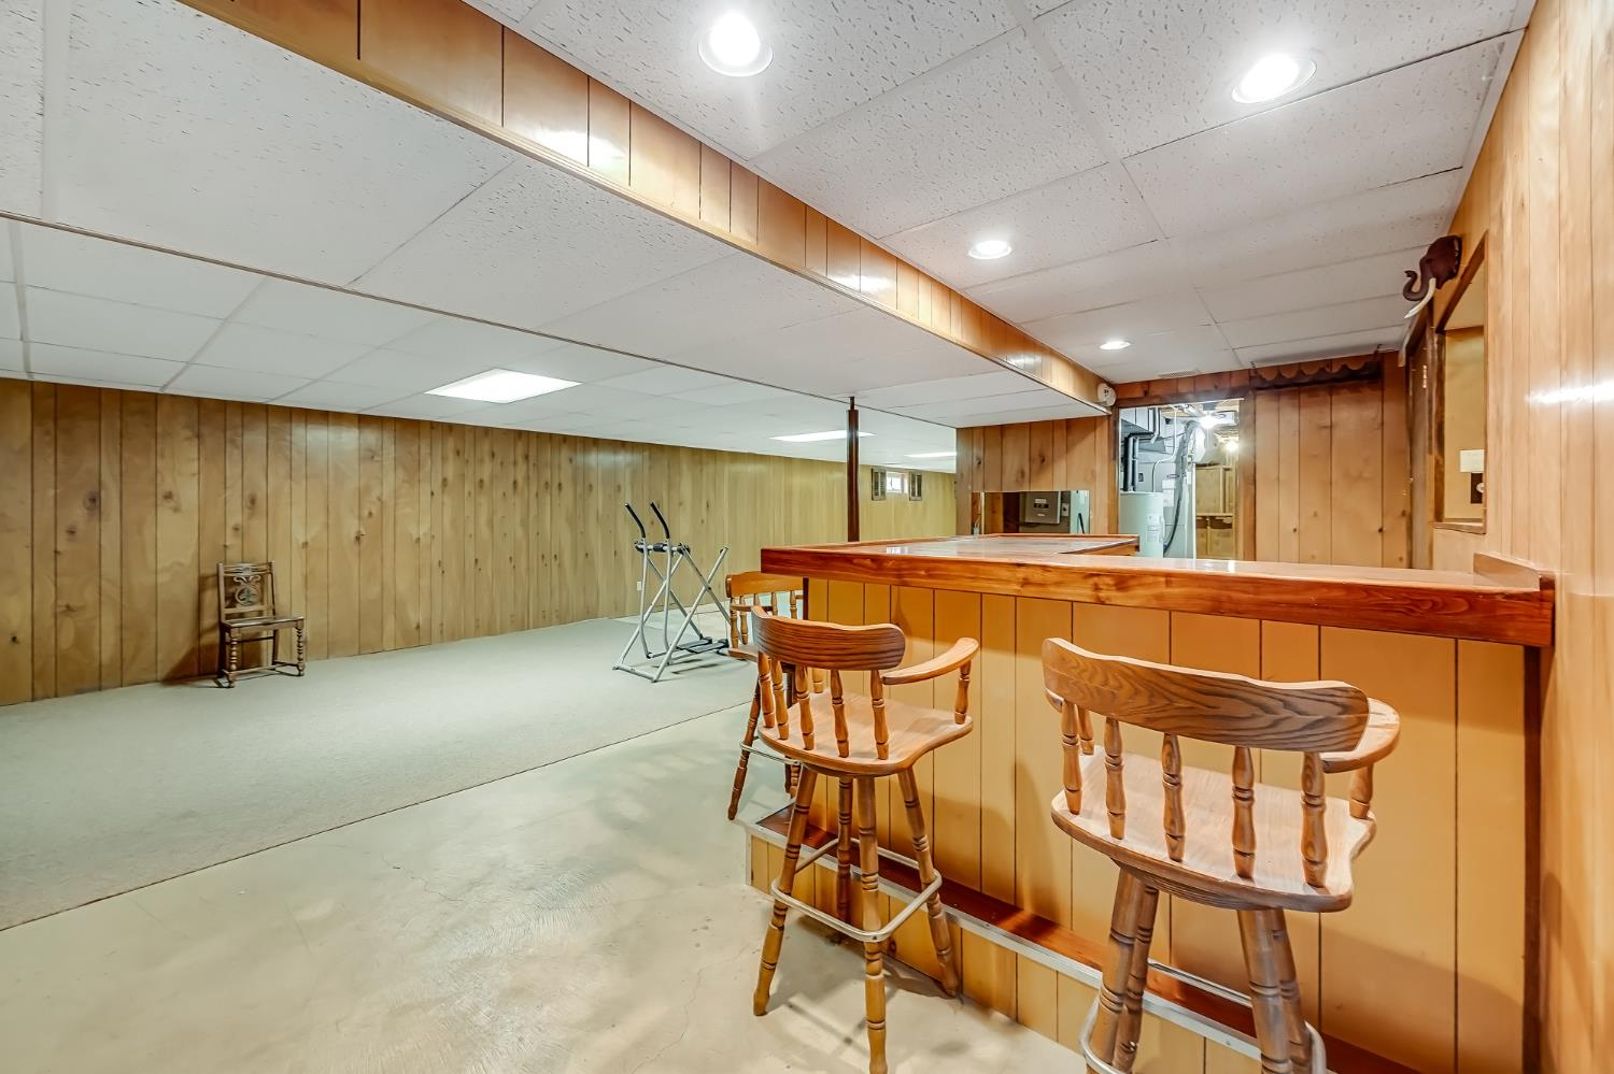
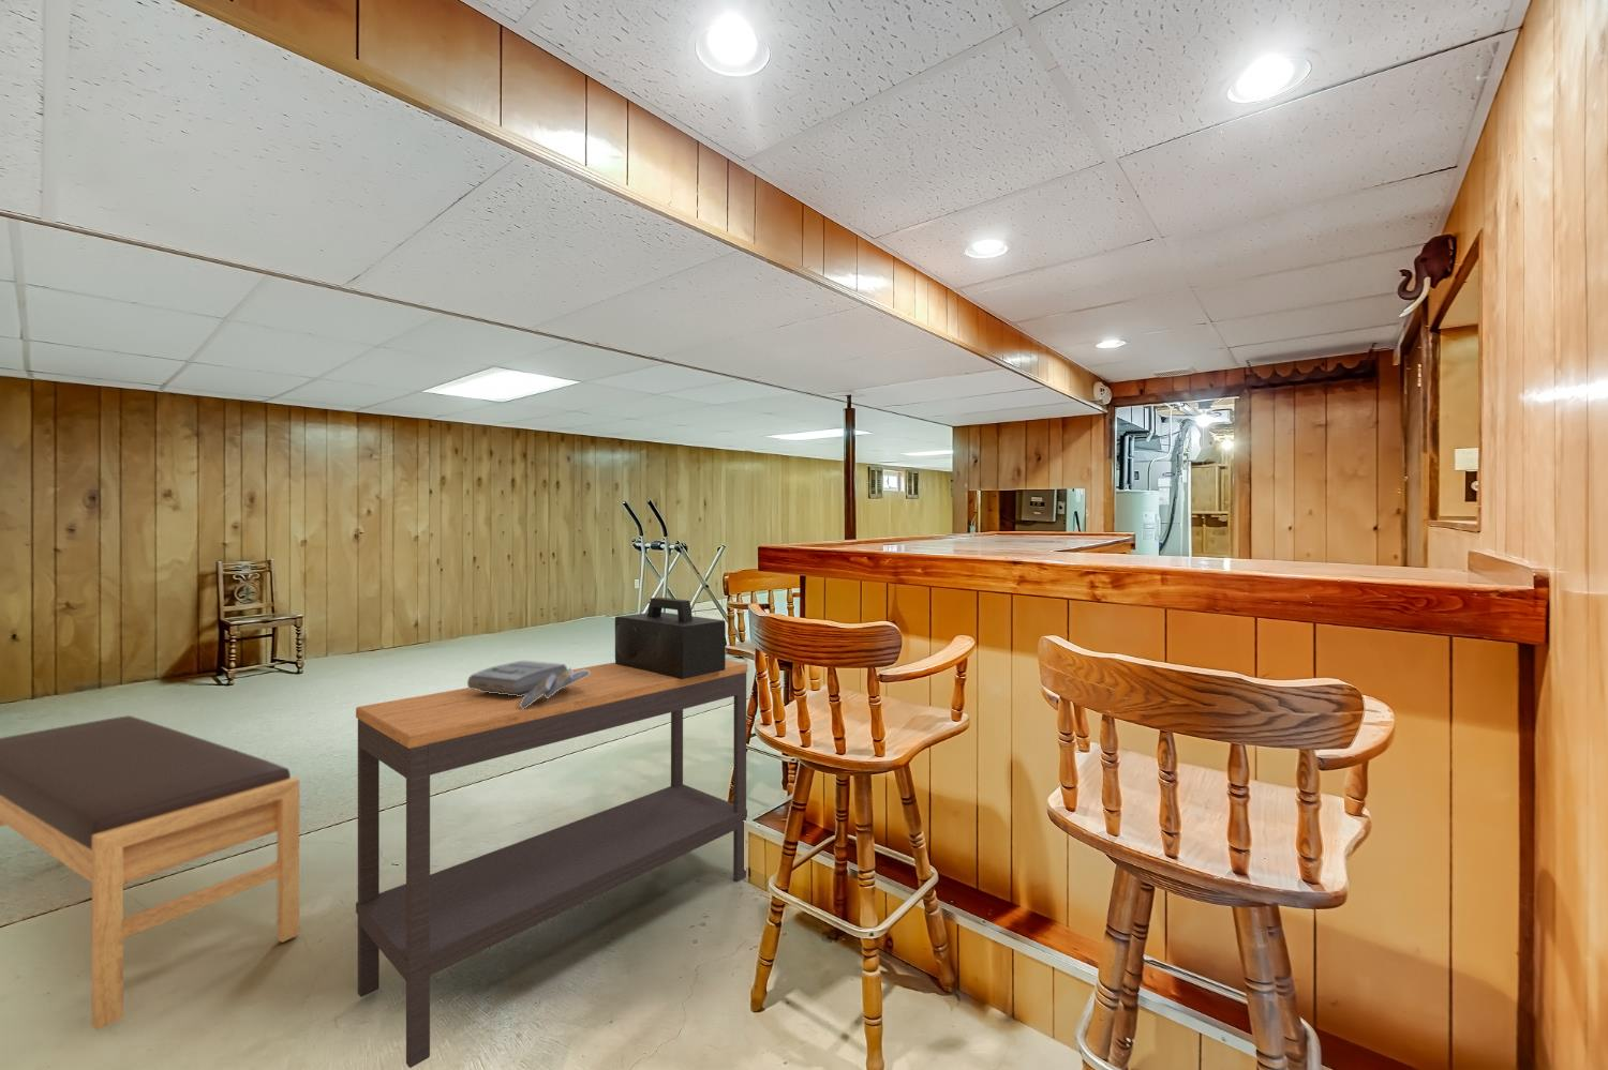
+ video game console [466,659,590,709]
+ speaker [614,597,726,679]
+ console table [355,659,748,1069]
+ bench [0,714,300,1032]
